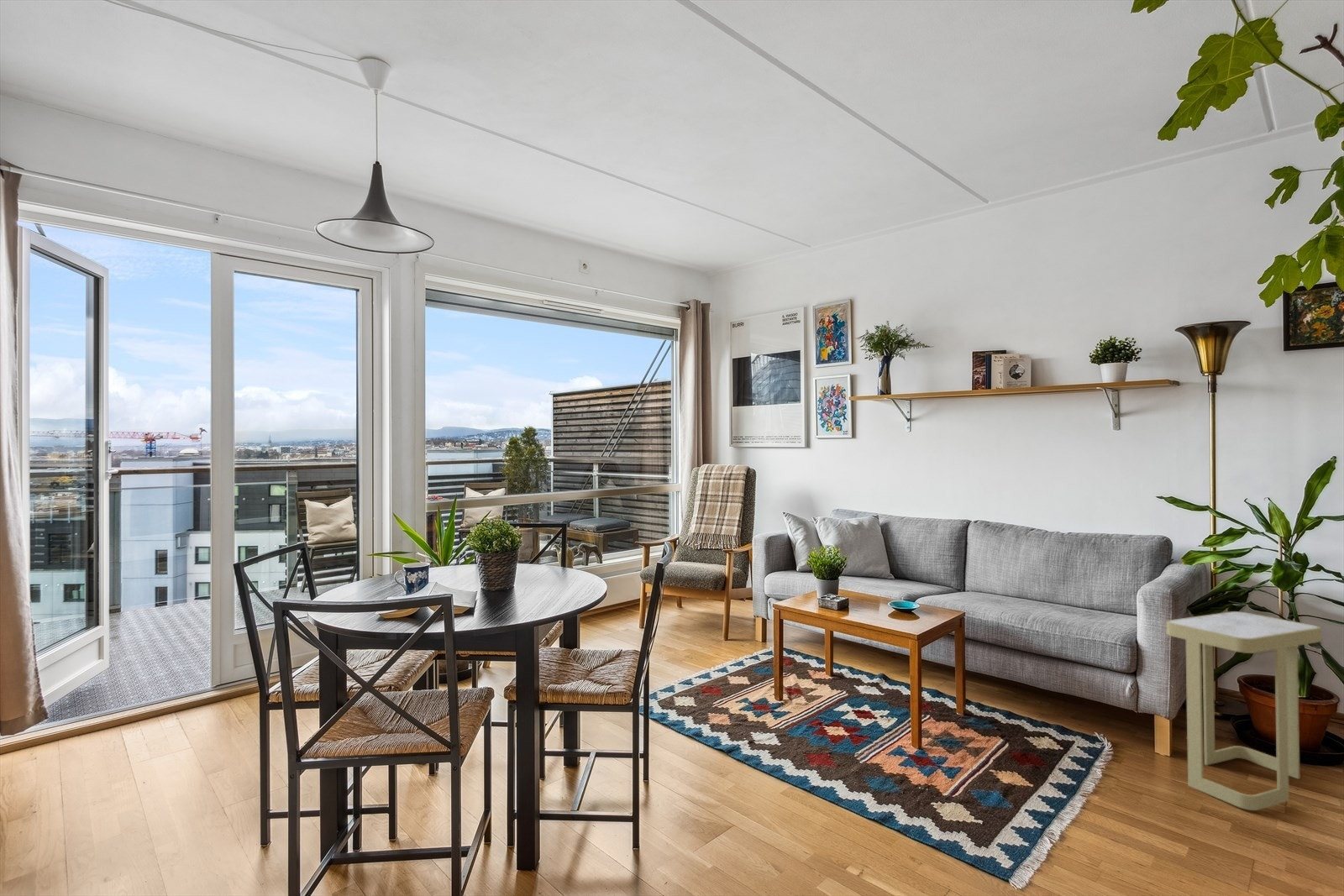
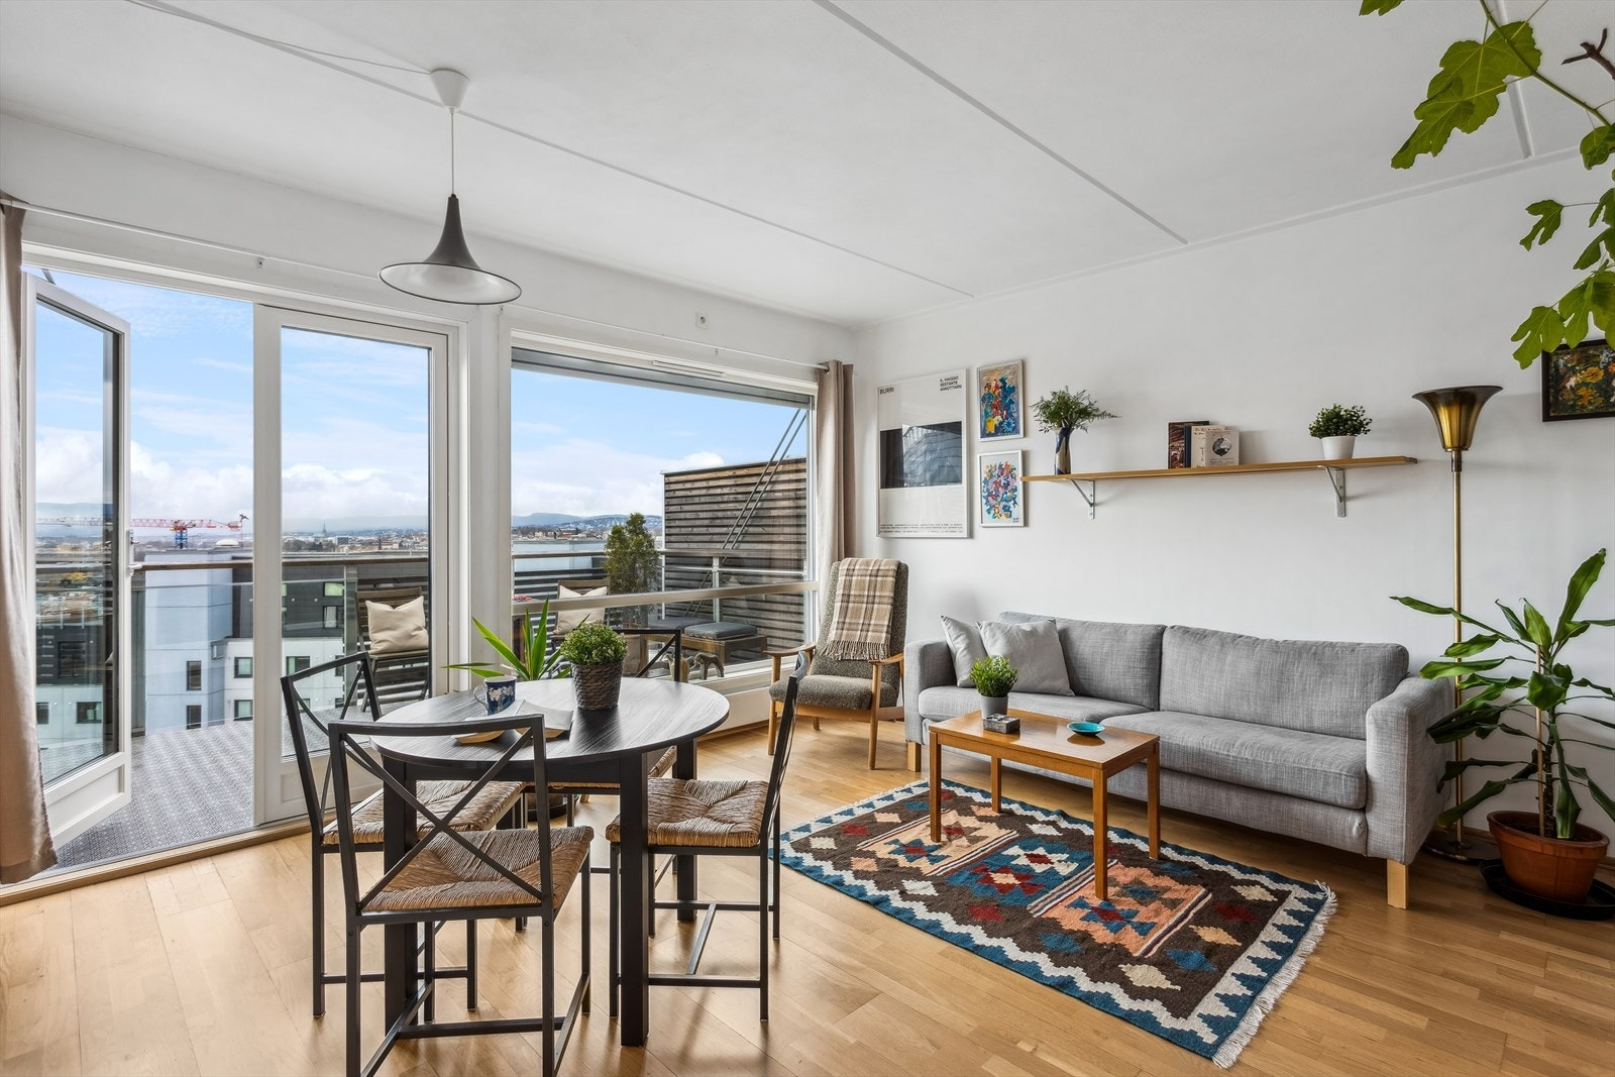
- side table [1166,610,1322,811]
